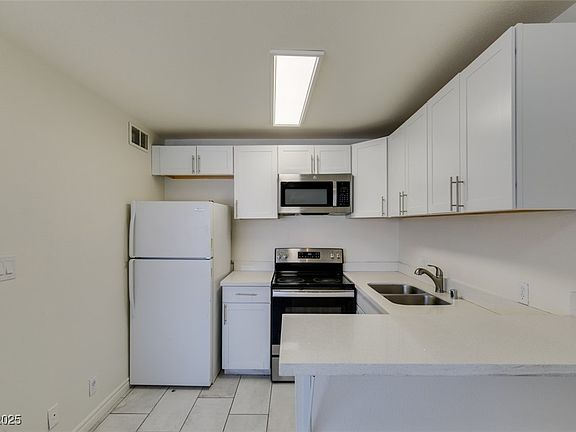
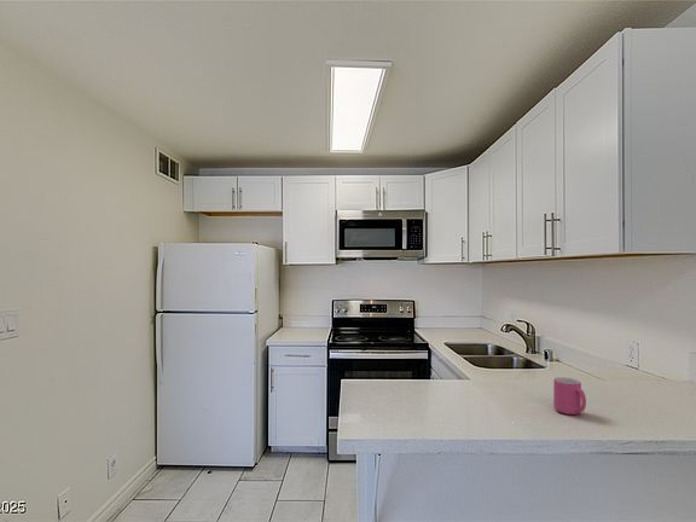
+ mug [552,376,587,416]
